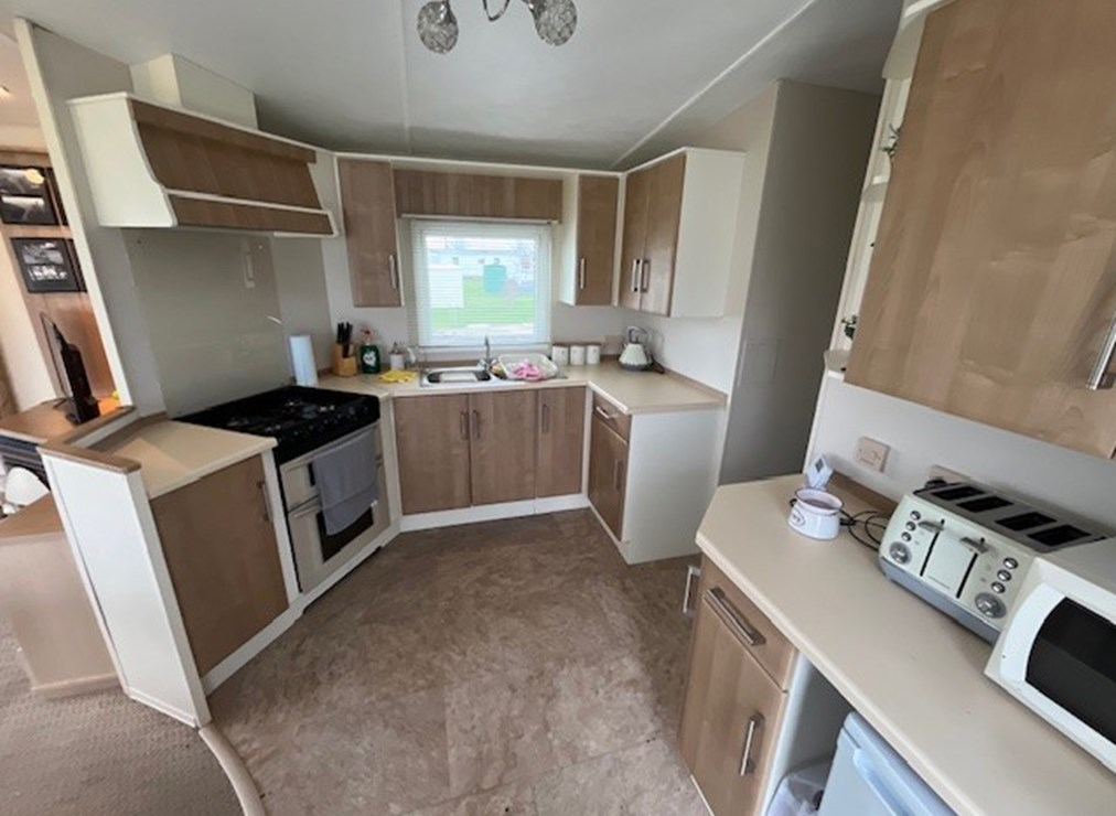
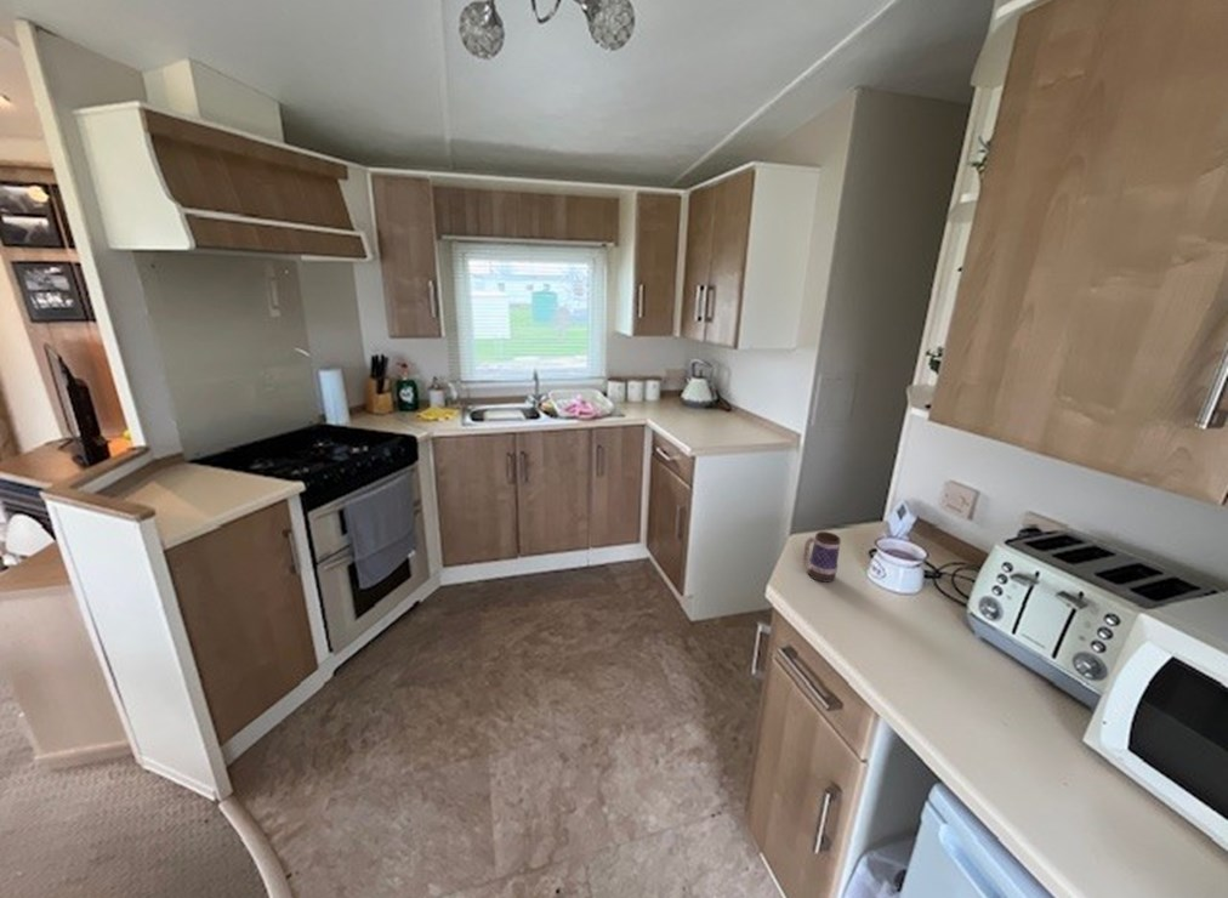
+ mug [801,530,842,584]
